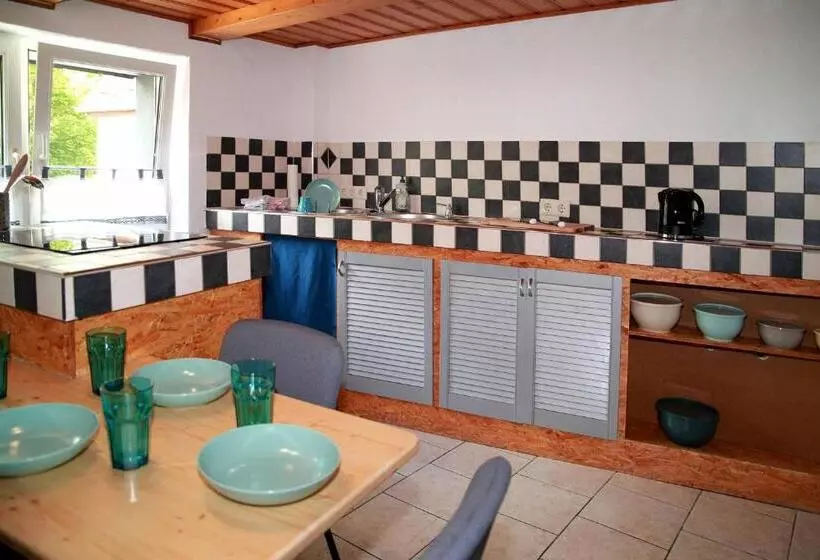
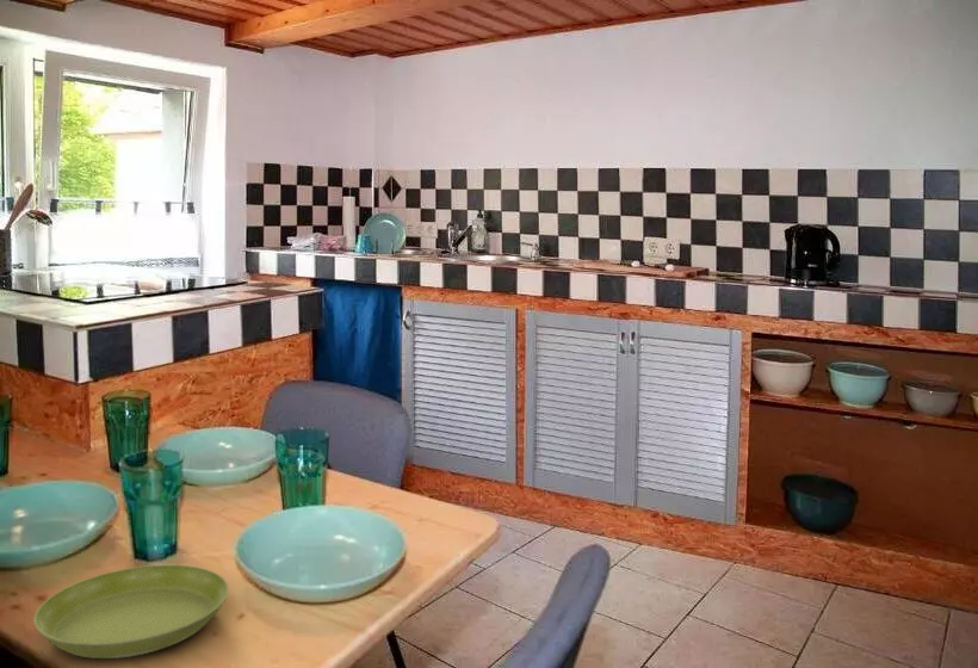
+ saucer [32,564,230,660]
